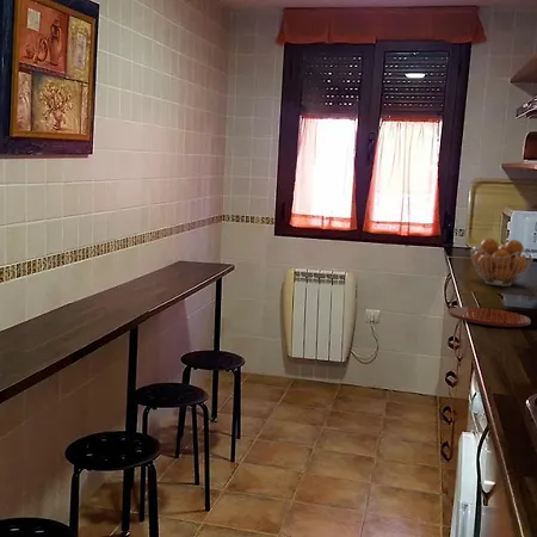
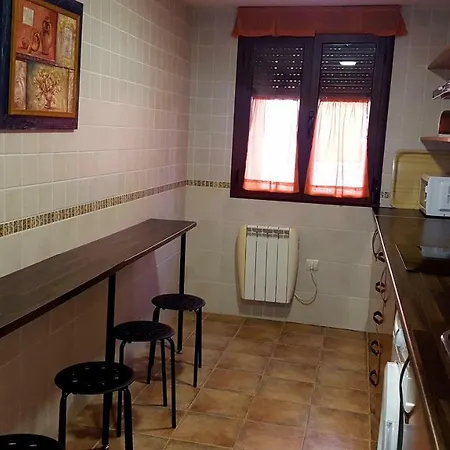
- plate [448,305,531,328]
- fruit basket [469,237,535,288]
